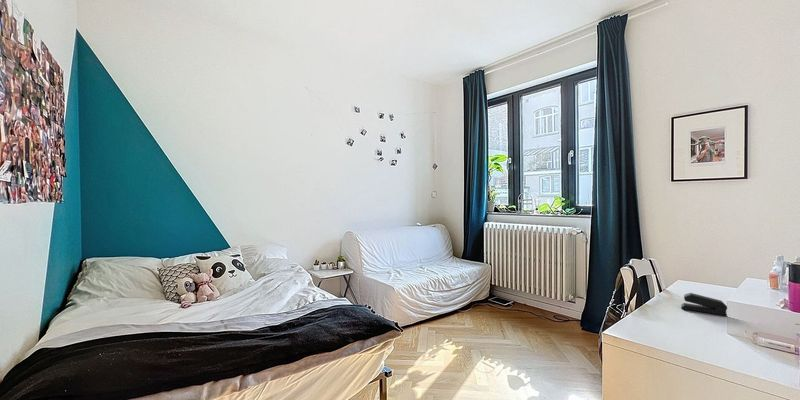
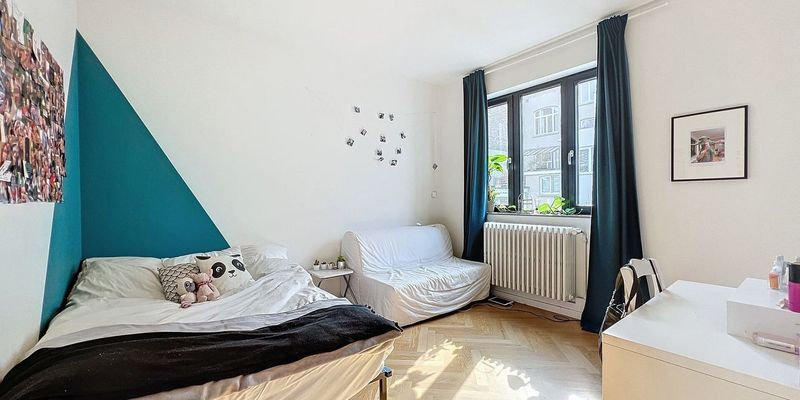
- stapler [680,292,728,317]
